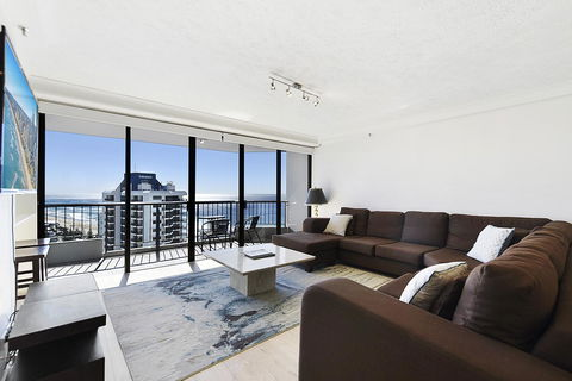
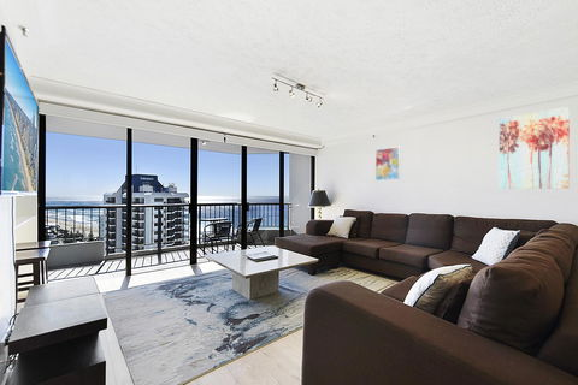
+ wall art [374,146,401,182]
+ wall art [499,106,571,190]
